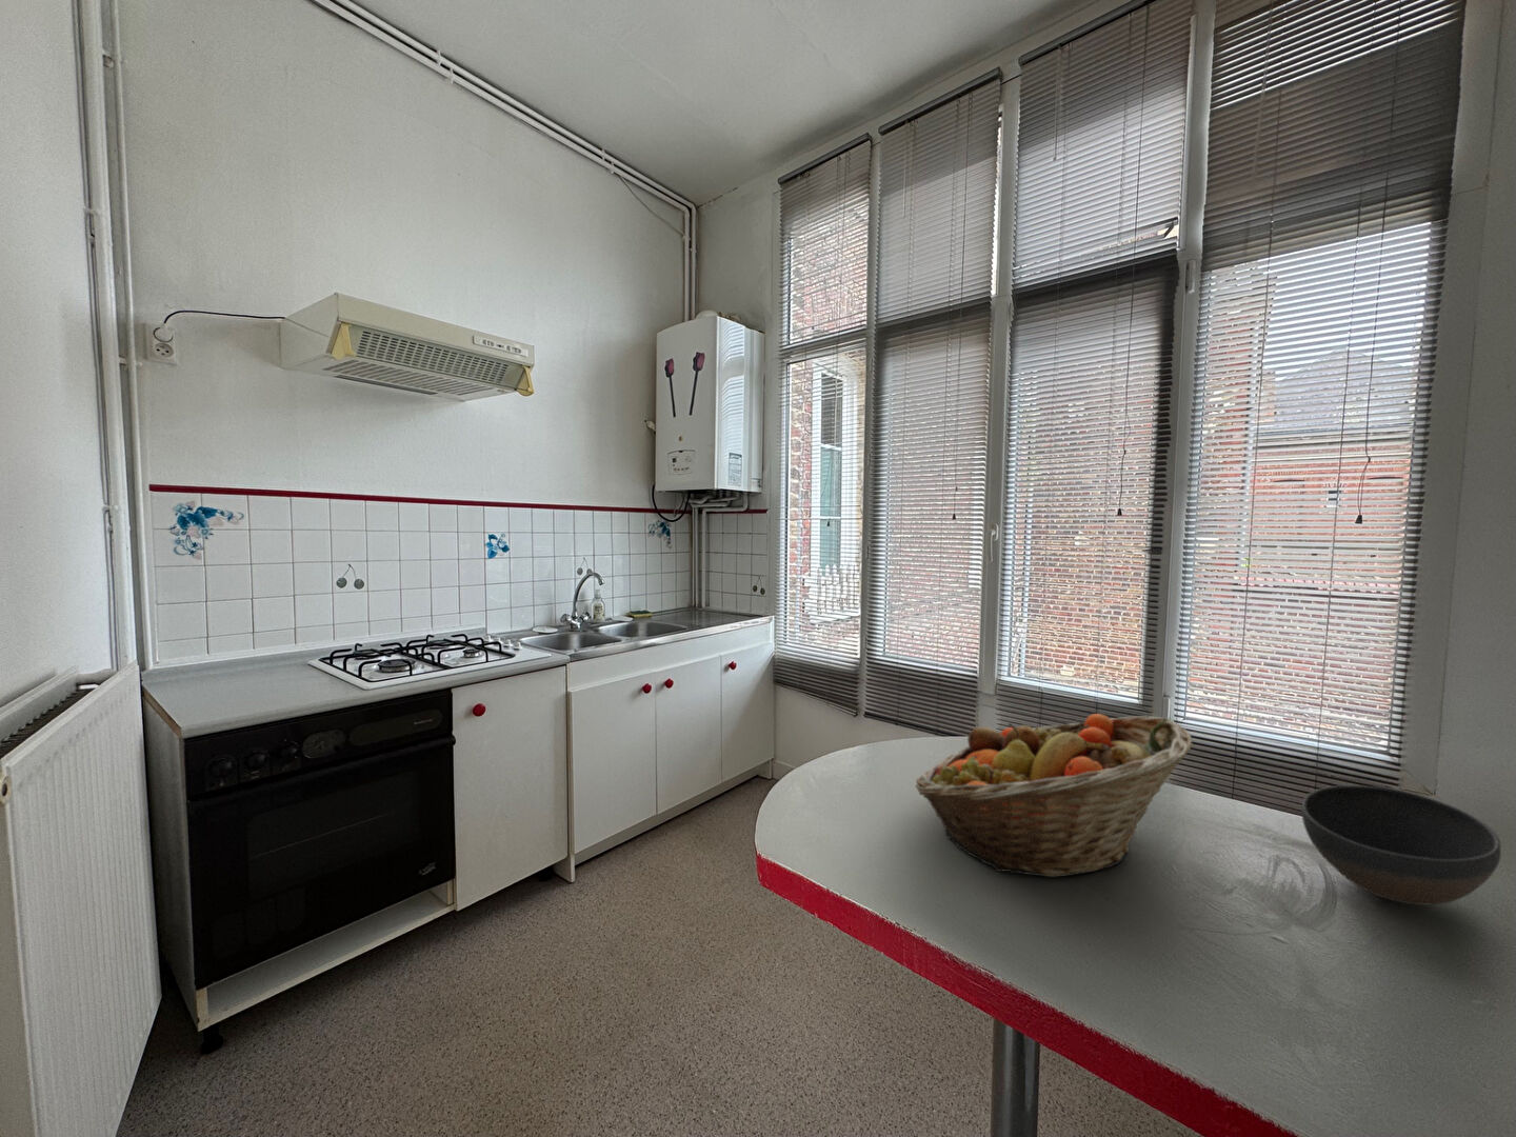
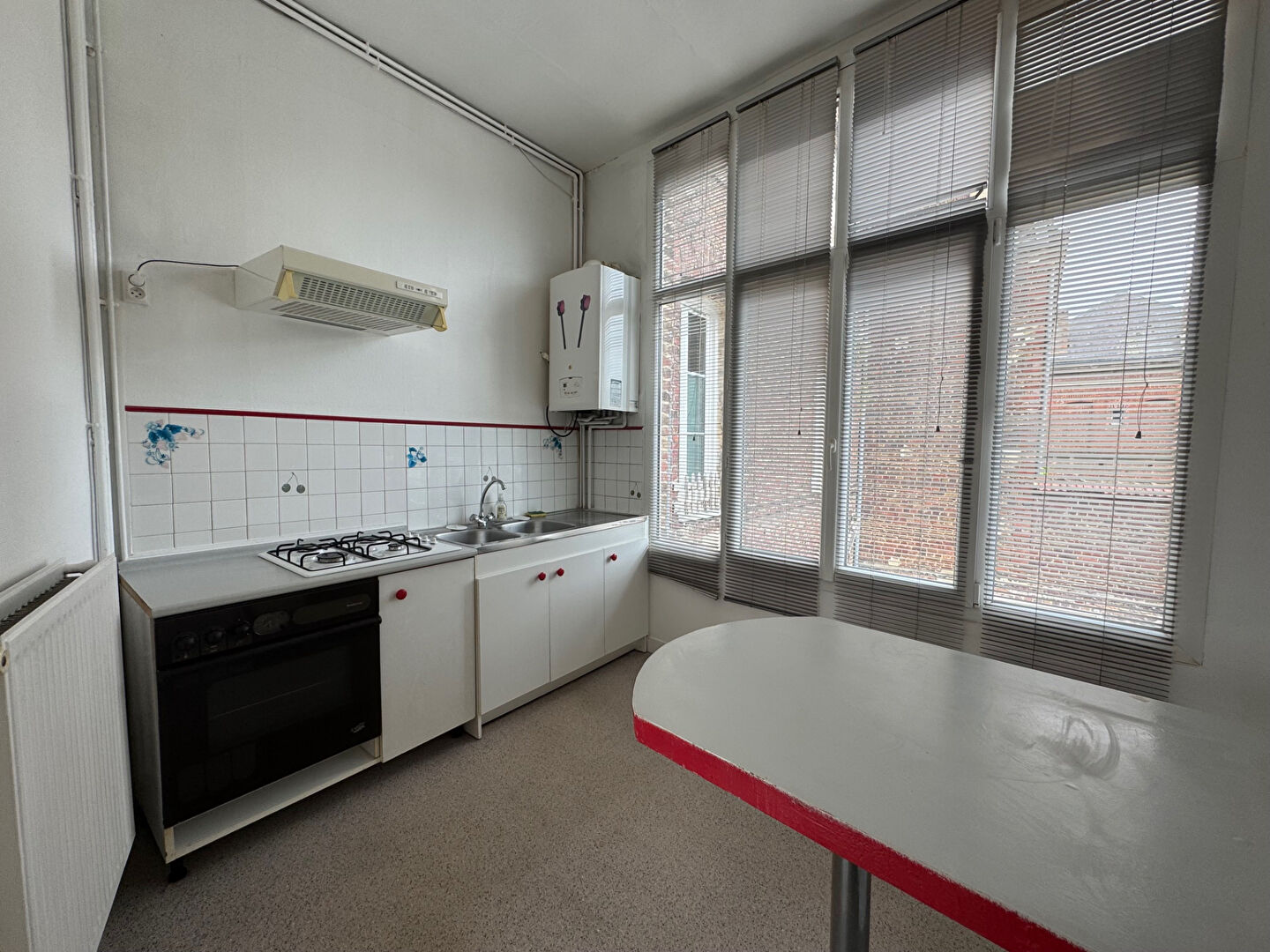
- fruit basket [914,713,1193,878]
- bowl [1300,785,1503,906]
